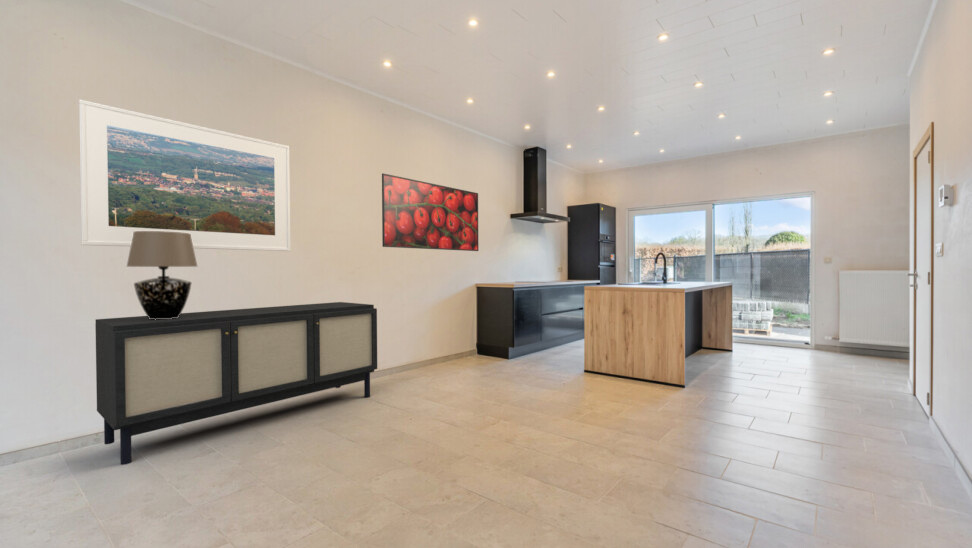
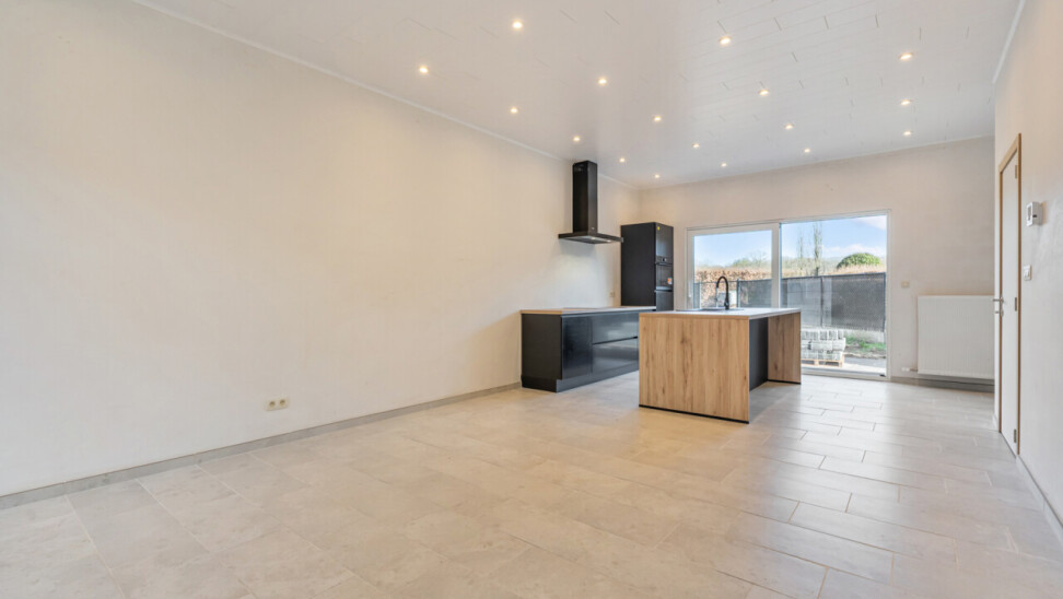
- sideboard [94,301,378,466]
- table lamp [125,231,198,320]
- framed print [78,98,292,252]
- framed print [381,172,479,252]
